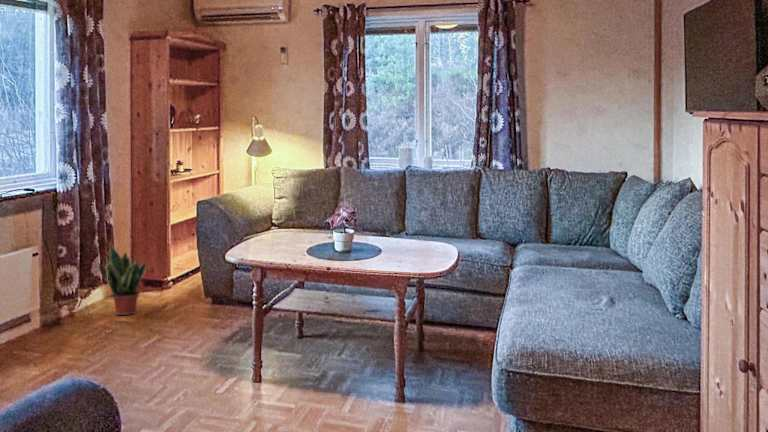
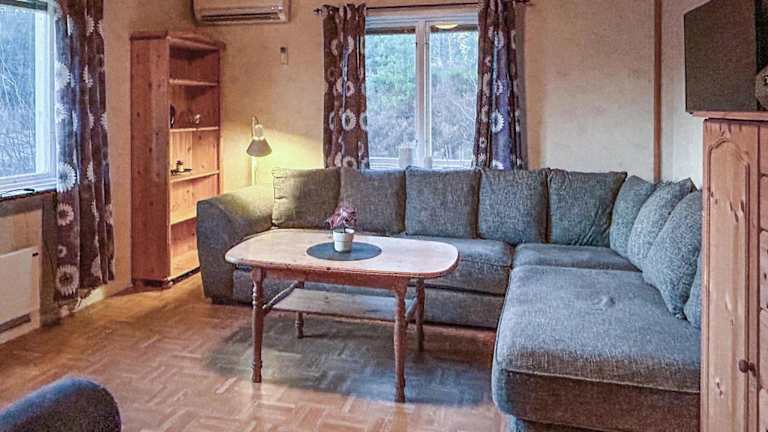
- potted plant [98,243,147,316]
